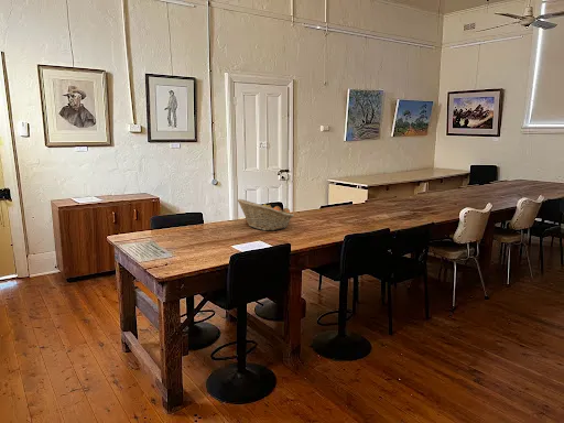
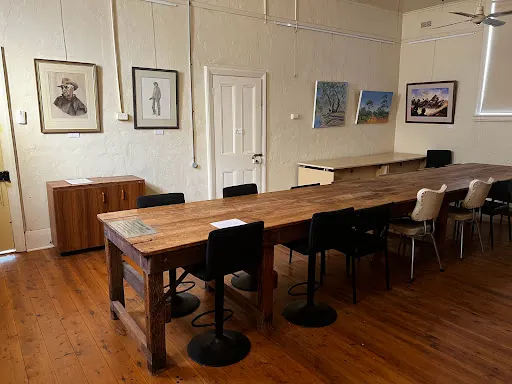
- fruit basket [236,198,295,231]
